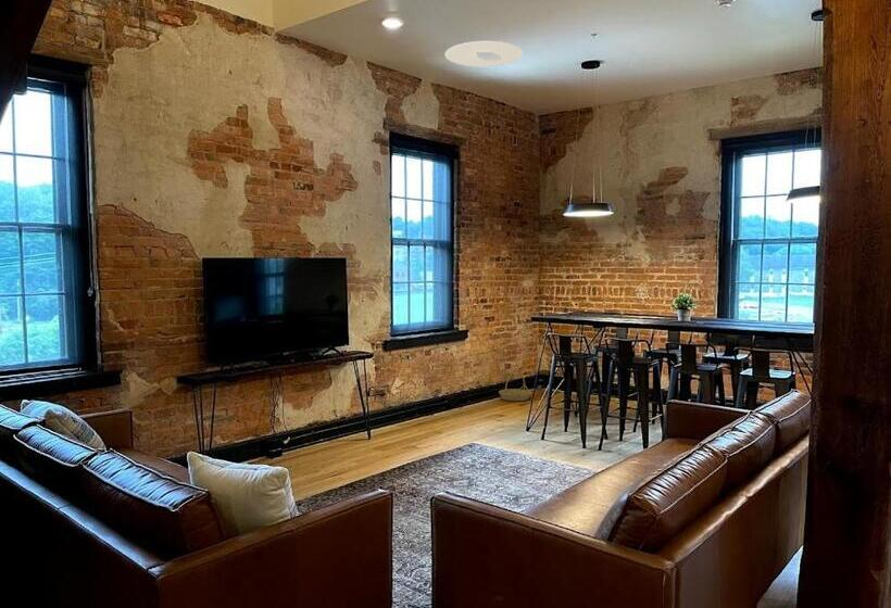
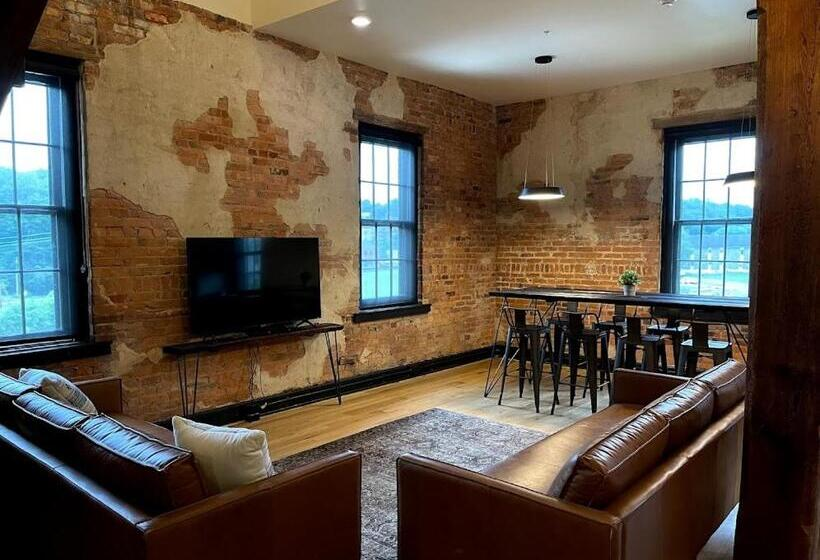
- basket [498,369,532,402]
- ceiling light [444,40,524,67]
